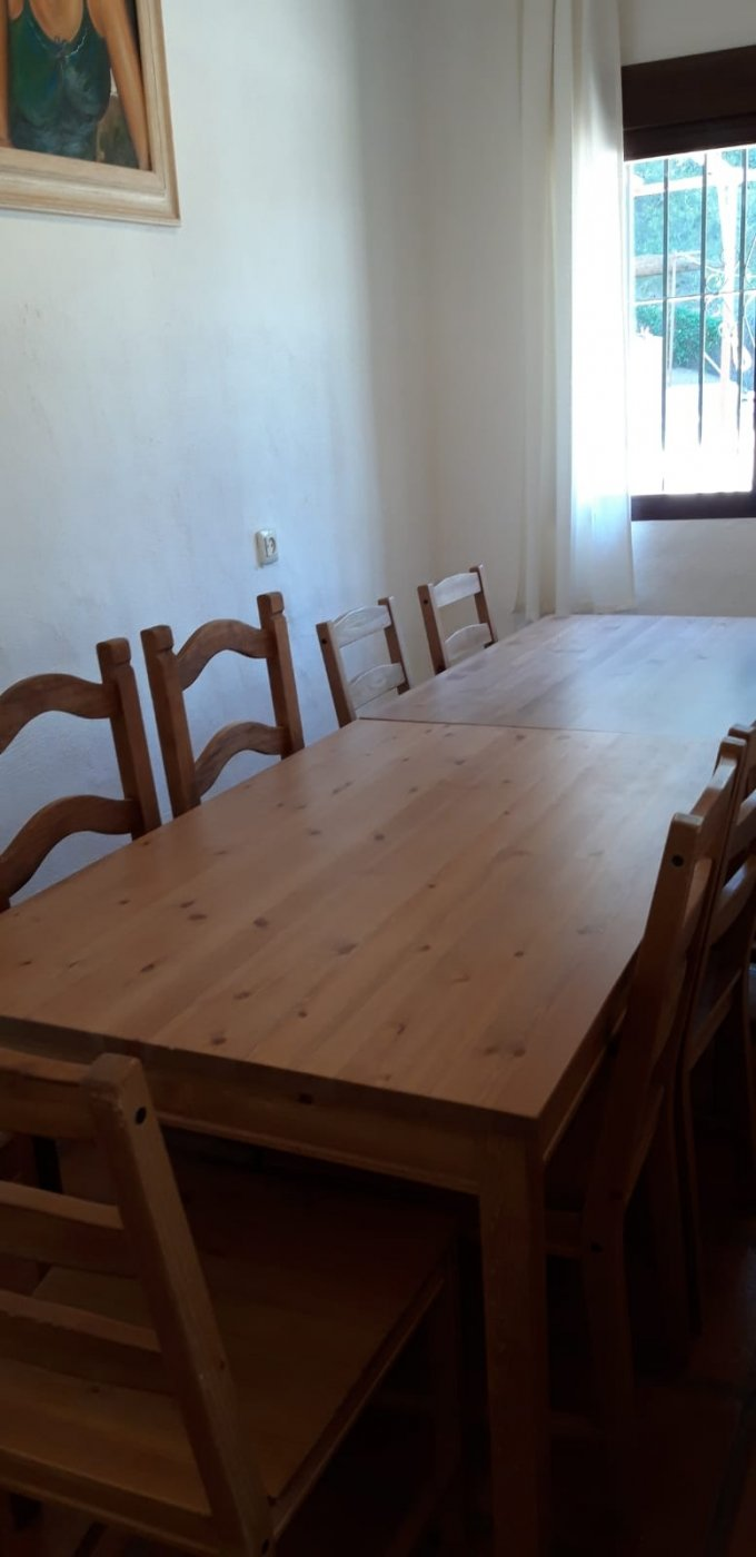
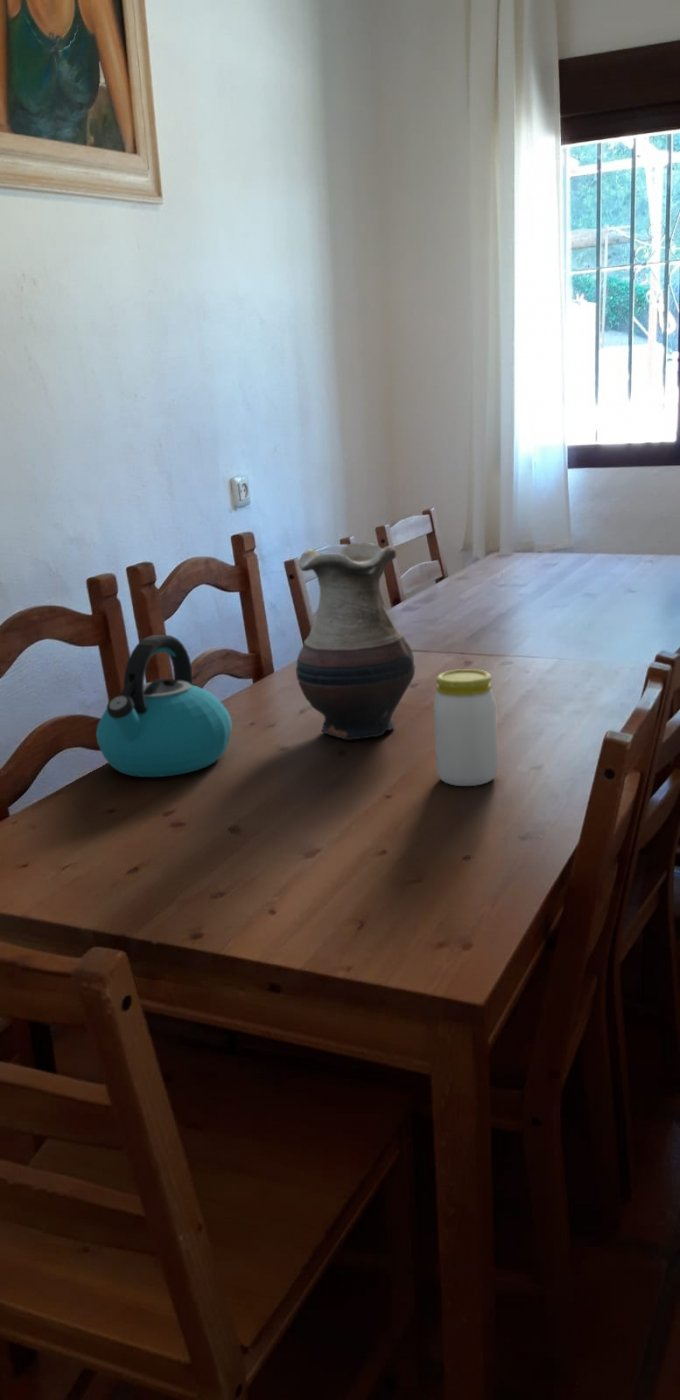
+ vase [295,542,416,741]
+ jar [433,668,499,787]
+ kettle [95,634,233,778]
